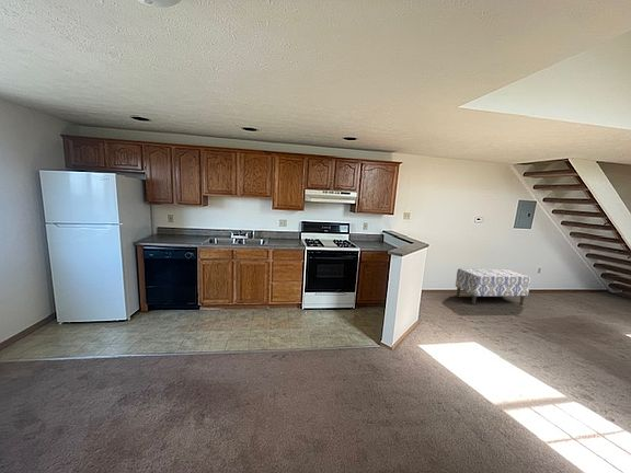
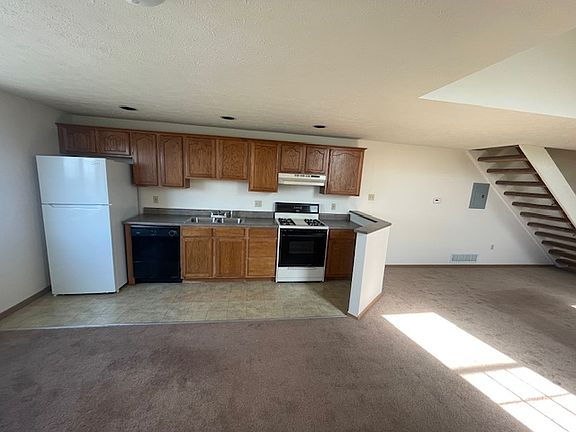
- bench [455,267,531,305]
